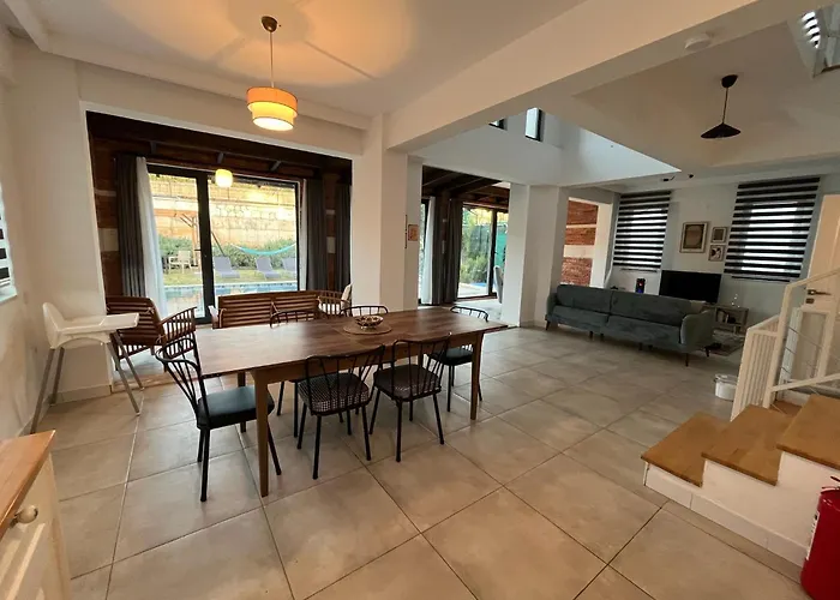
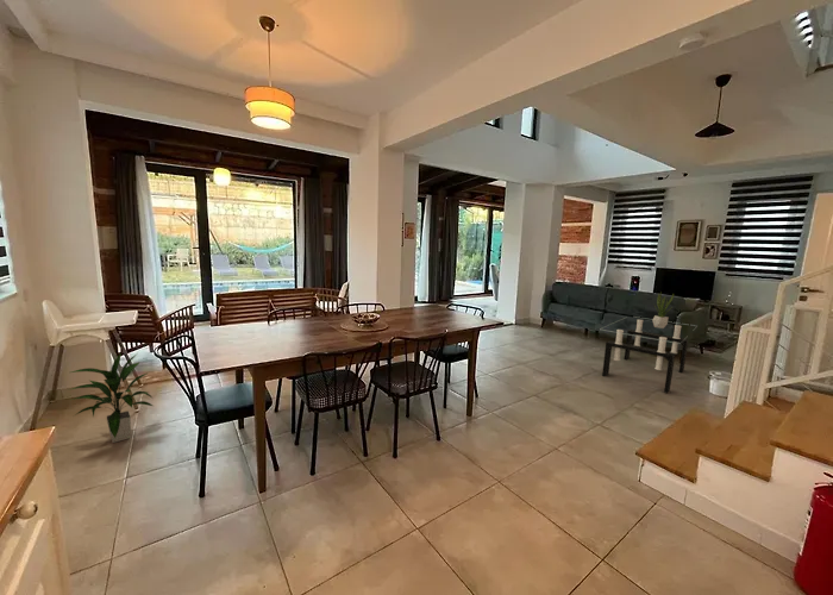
+ indoor plant [67,352,154,444]
+ coffee table [601,315,699,394]
+ potted plant [652,290,675,330]
